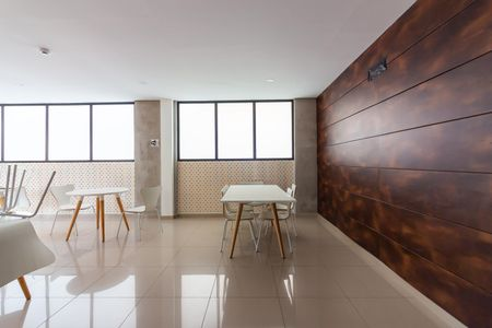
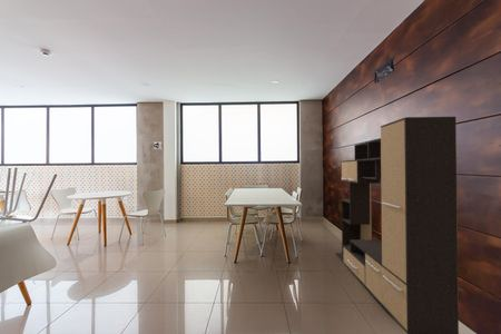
+ media console [334,116,460,334]
